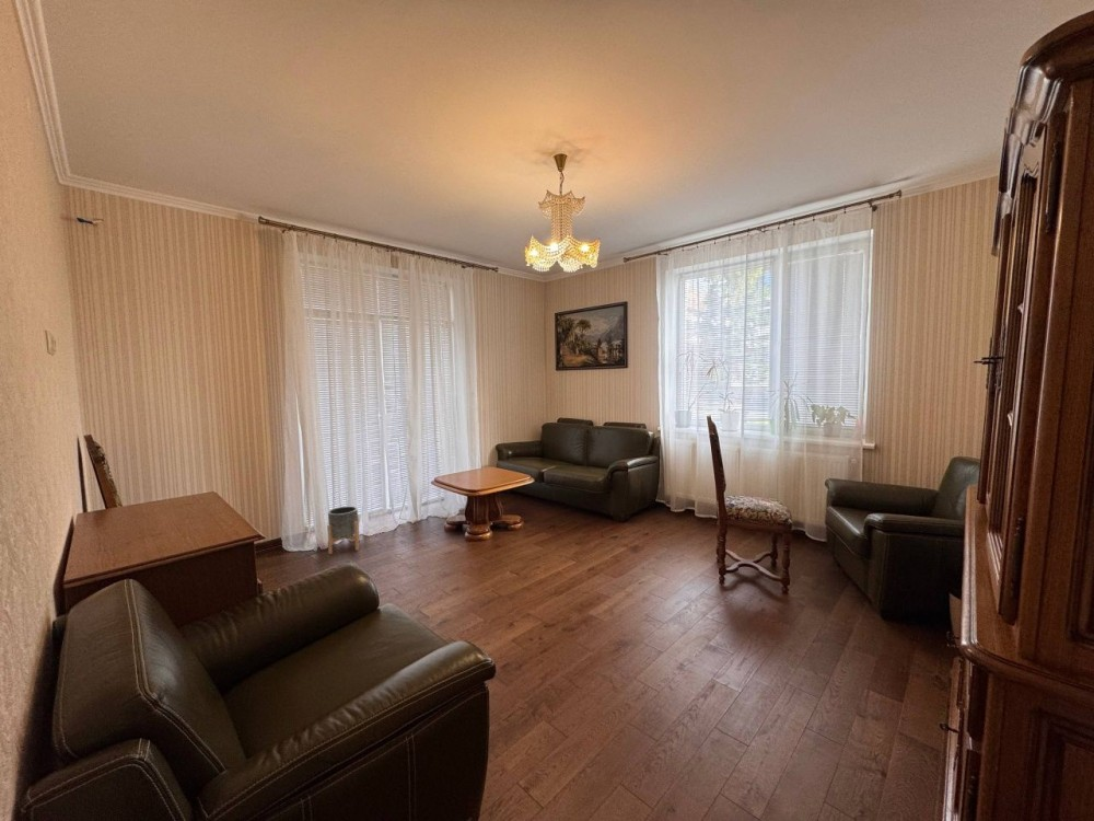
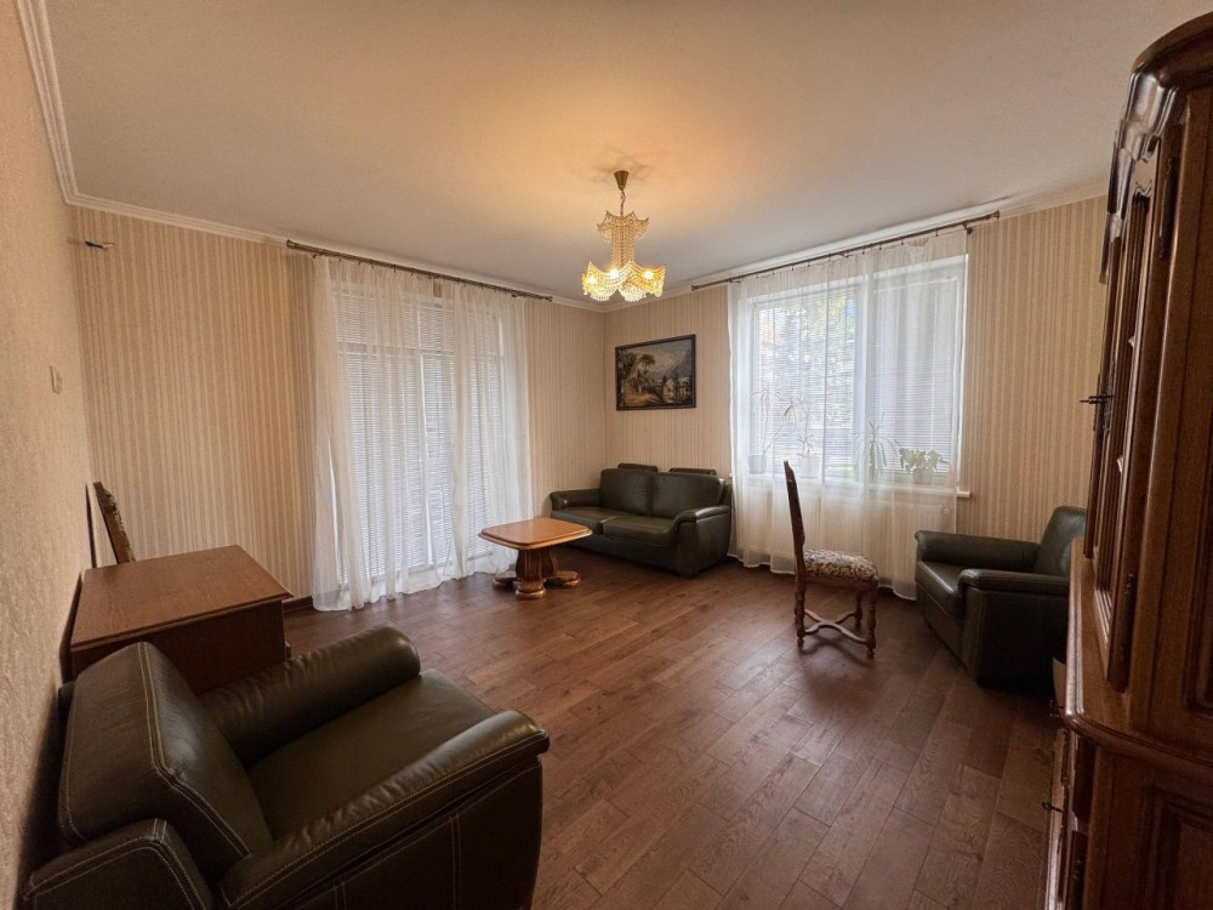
- planter [326,505,361,555]
